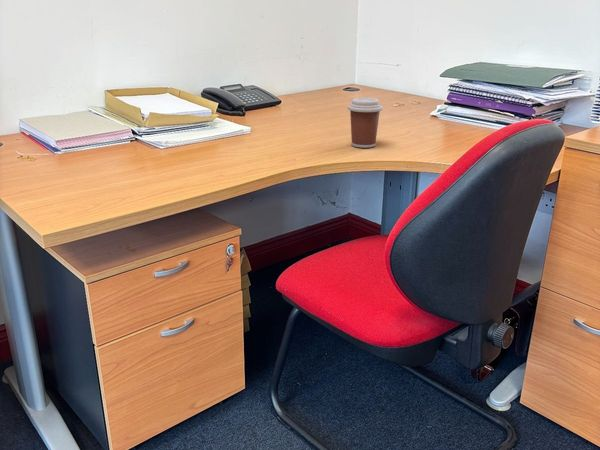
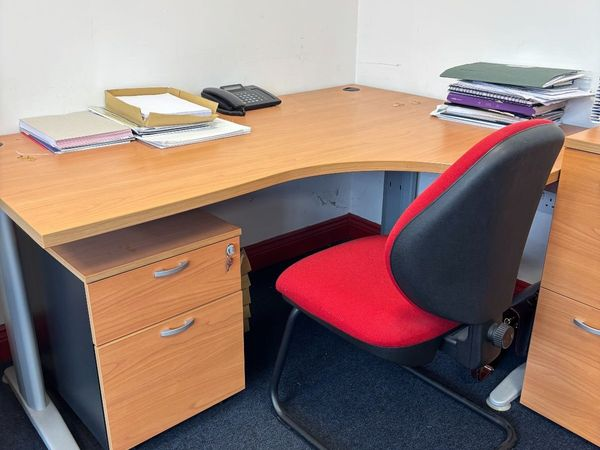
- coffee cup [347,97,383,149]
